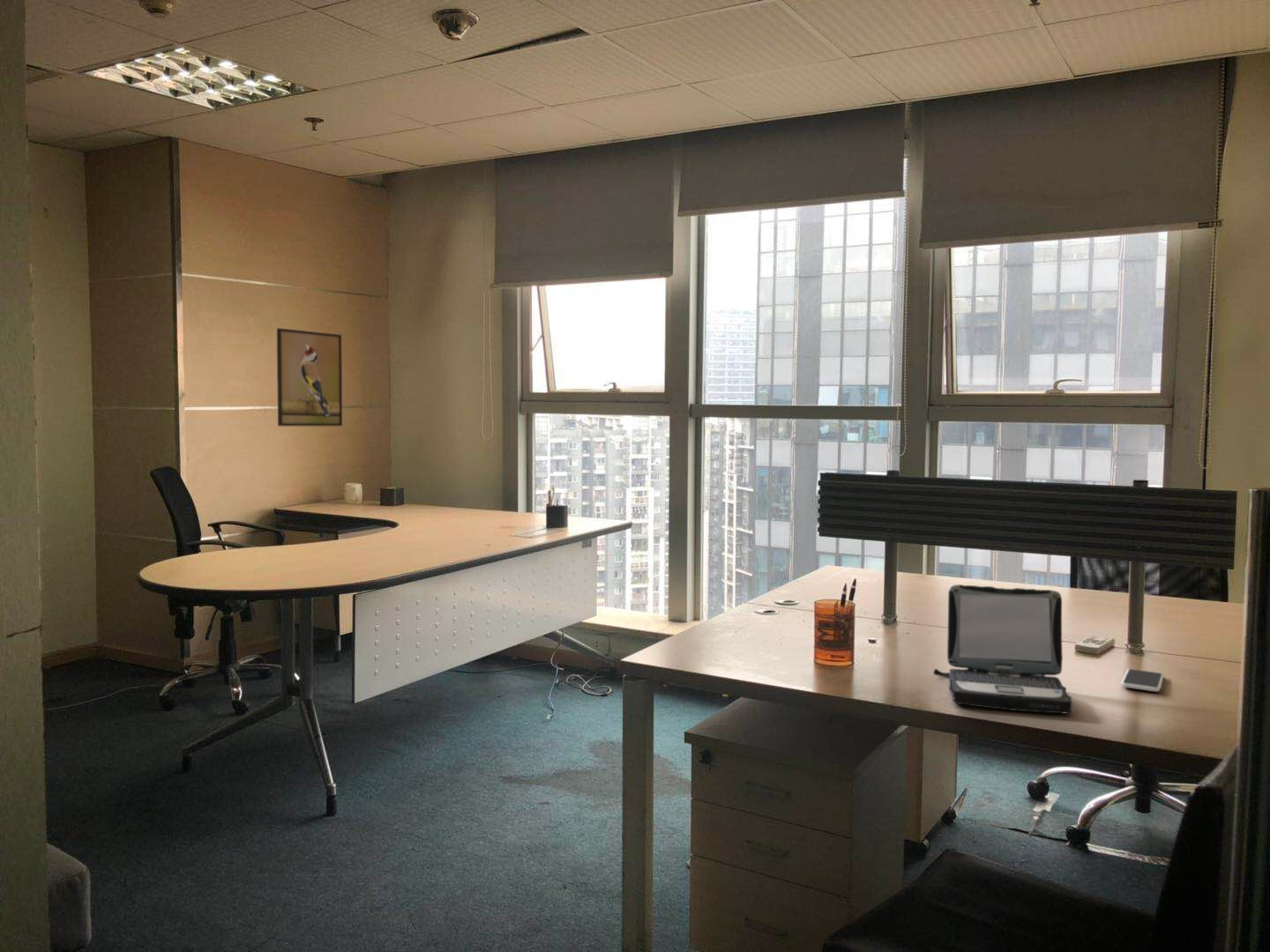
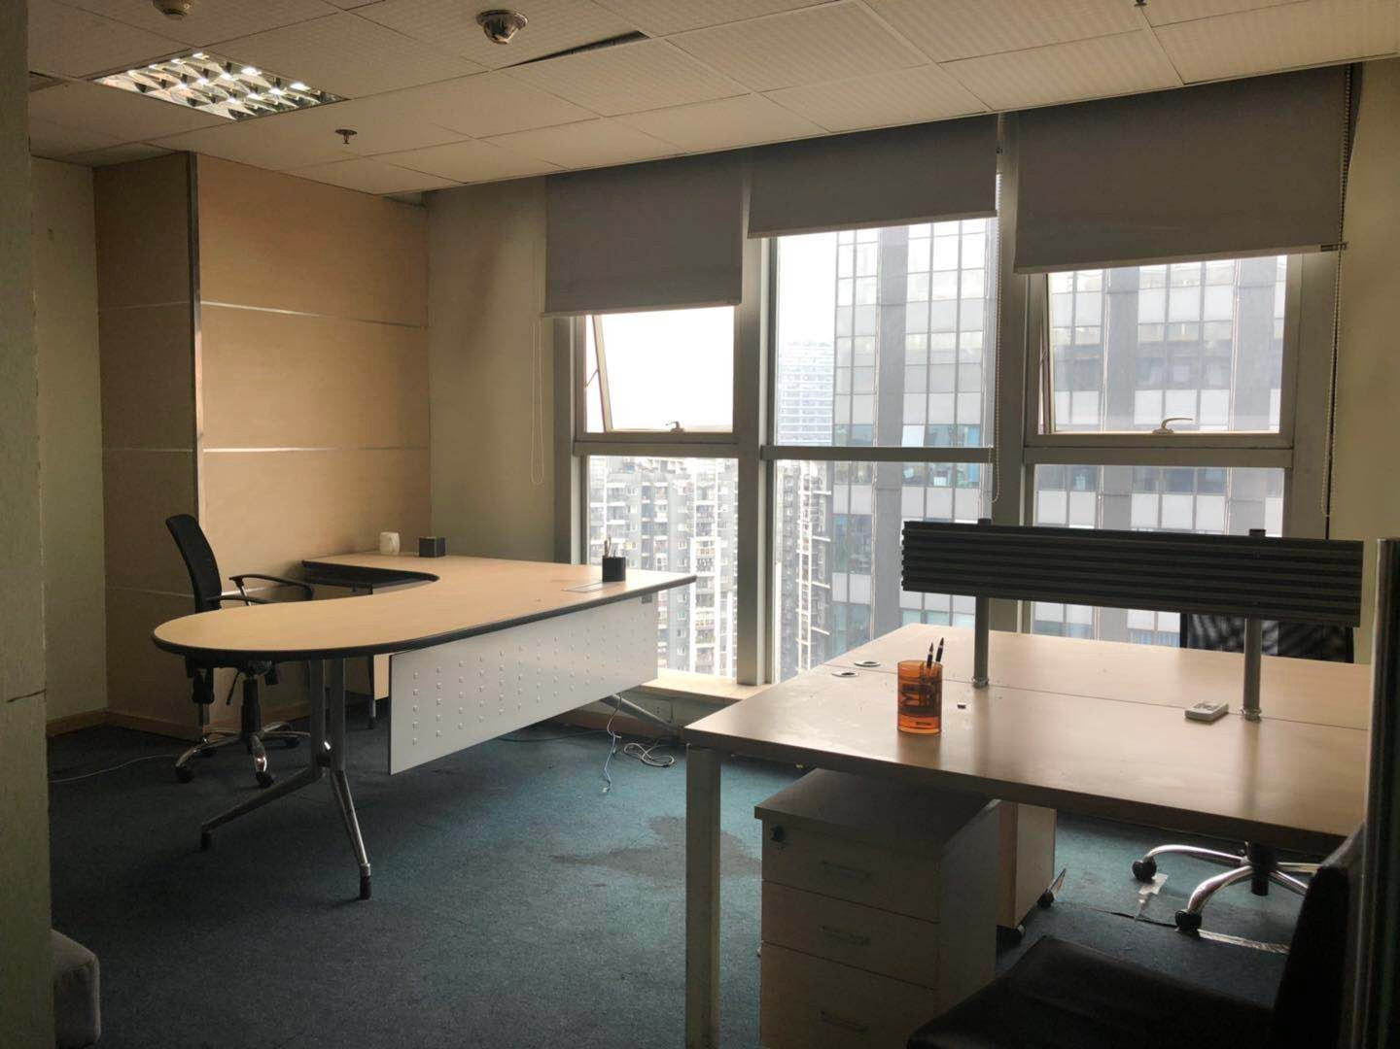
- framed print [276,327,343,427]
- smartphone [1120,668,1165,693]
- laptop [932,584,1073,714]
